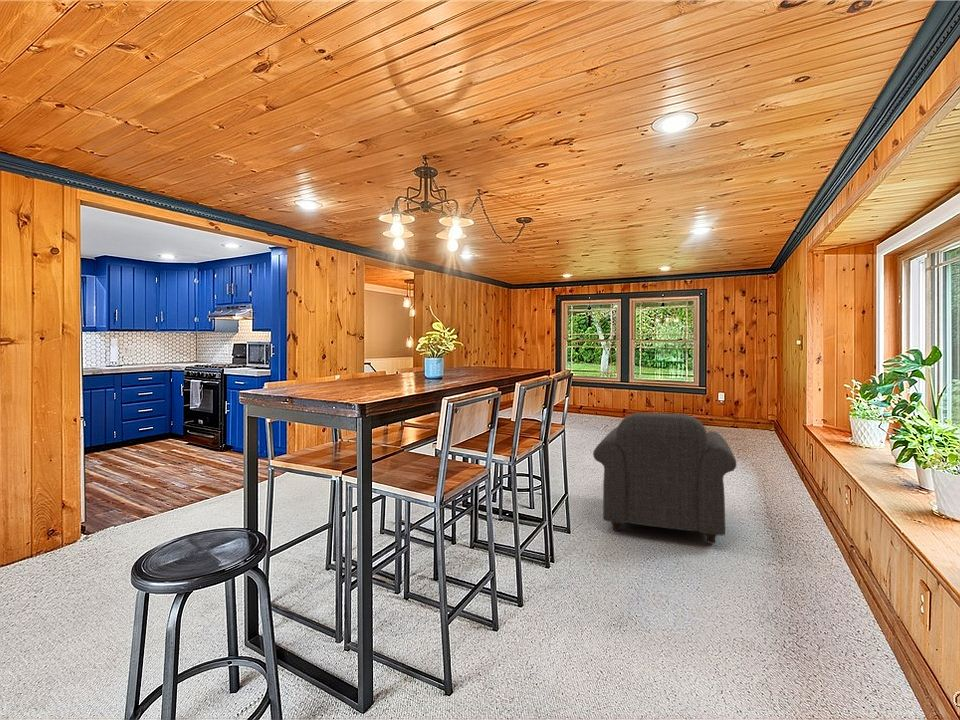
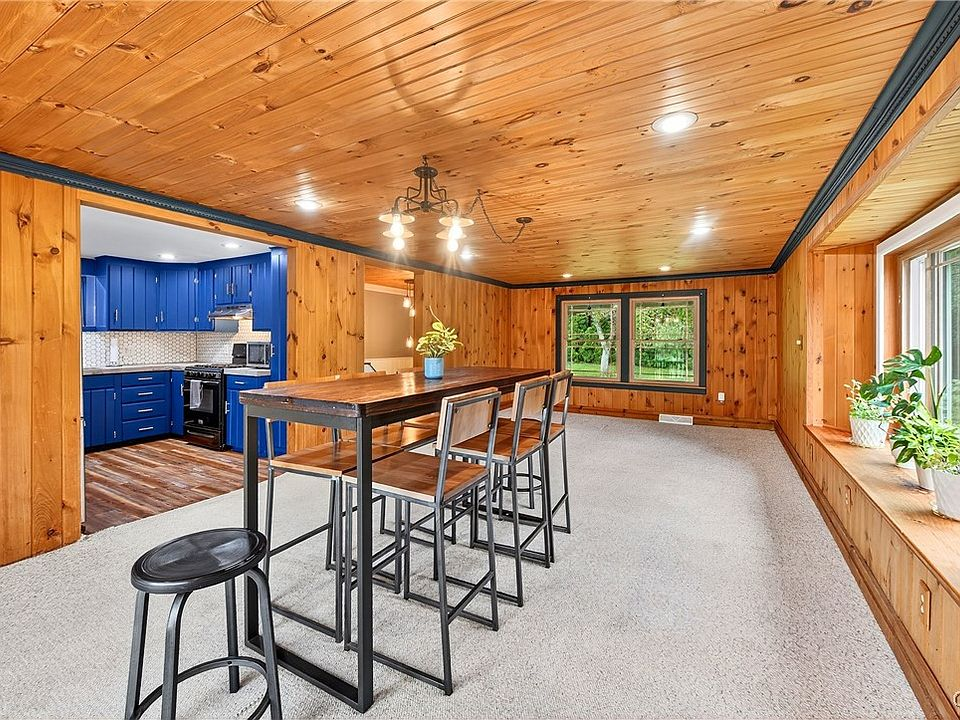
- armchair [592,412,738,544]
